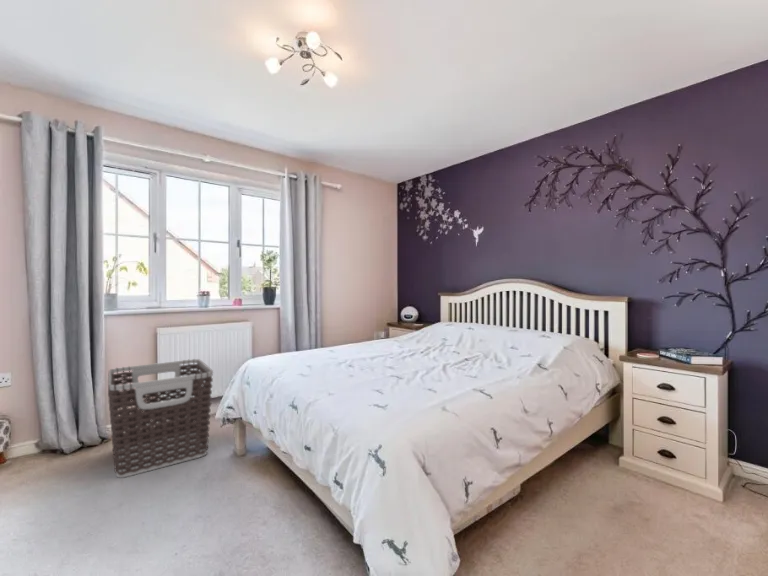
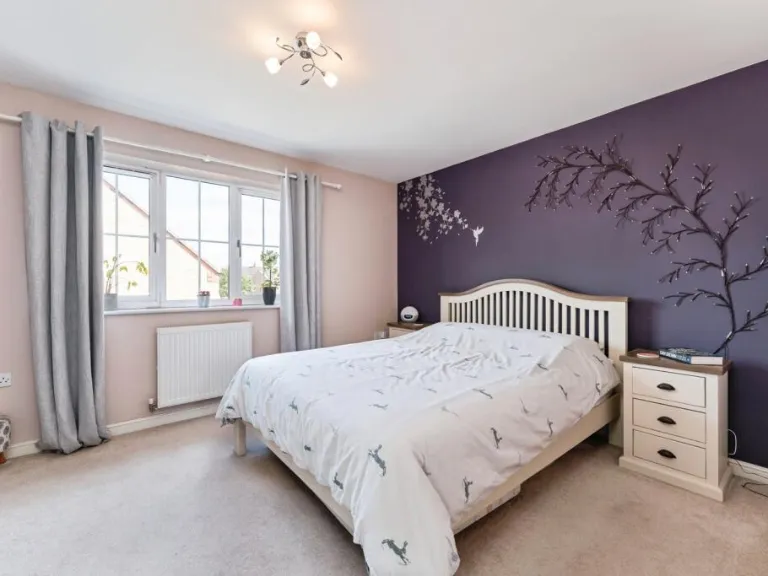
- clothes hamper [107,358,214,479]
